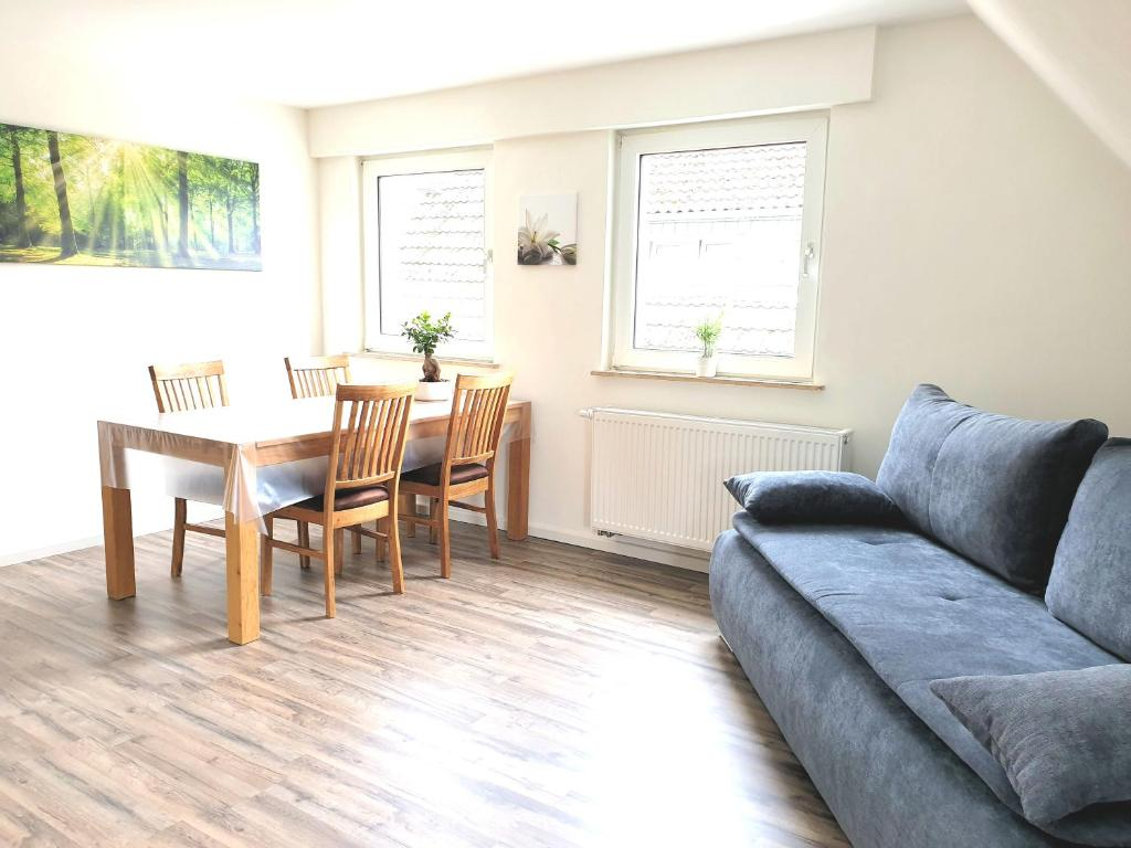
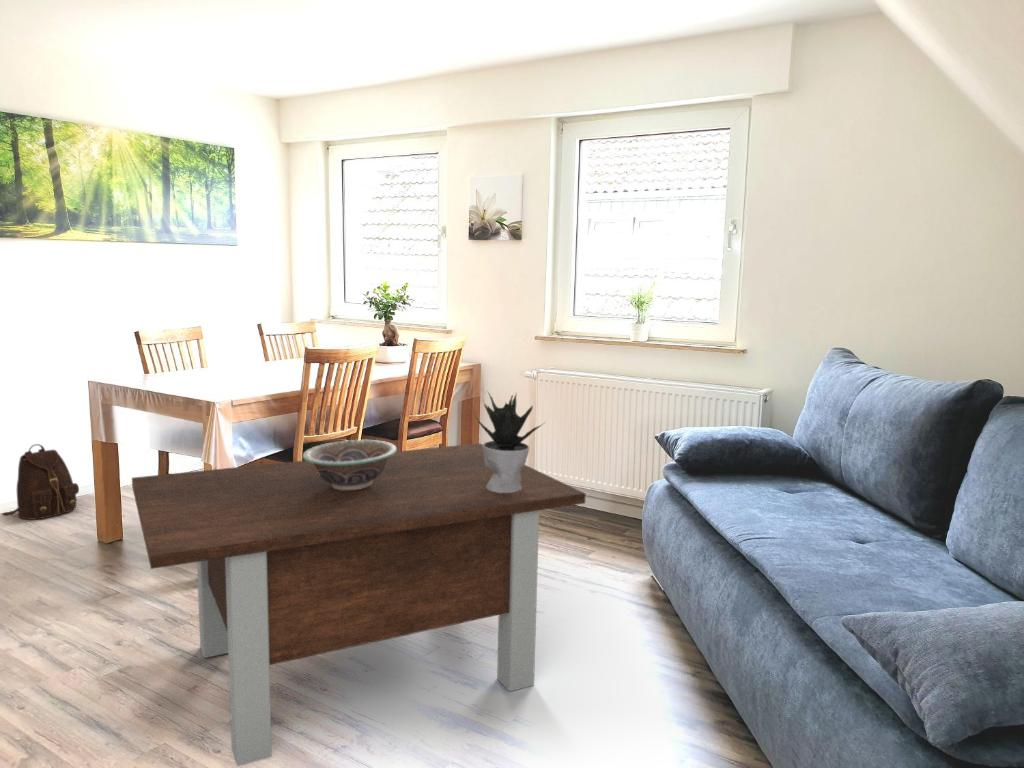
+ decorative bowl [302,439,398,490]
+ backpack [1,443,80,521]
+ potted plant [474,390,547,493]
+ coffee table [131,442,587,767]
